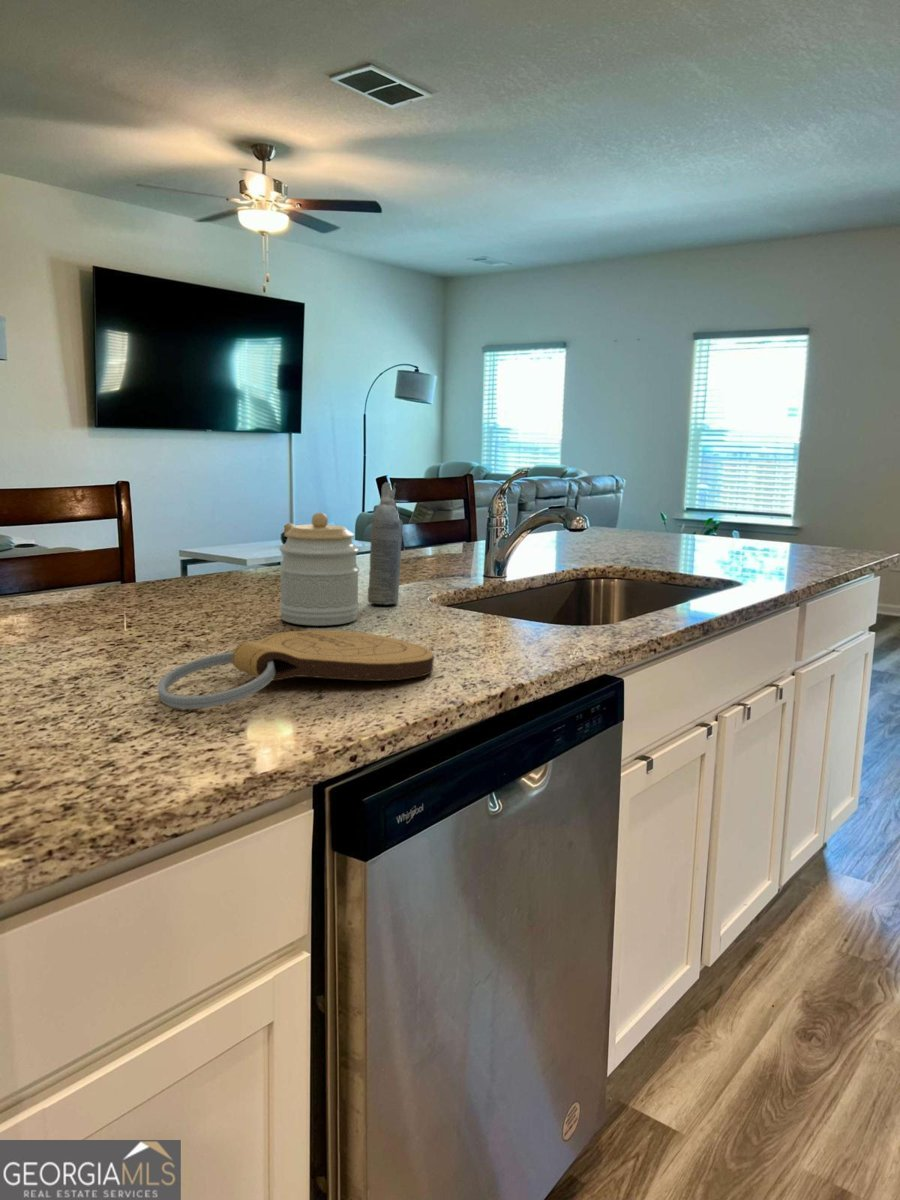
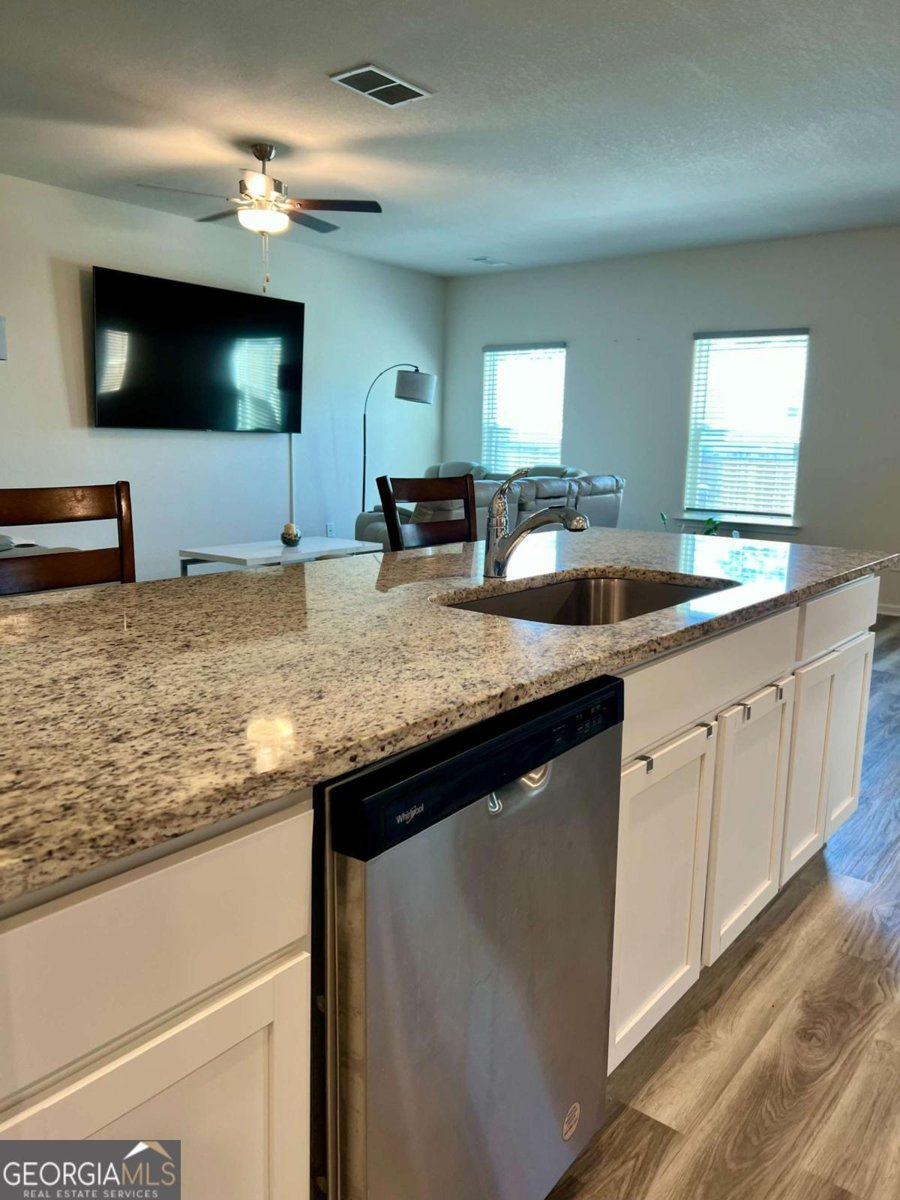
- aerosol can [367,482,404,606]
- jar [278,512,360,627]
- key chain [156,629,435,710]
